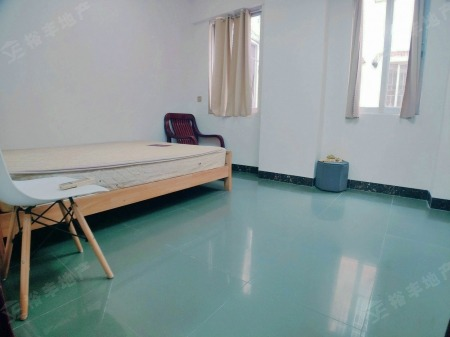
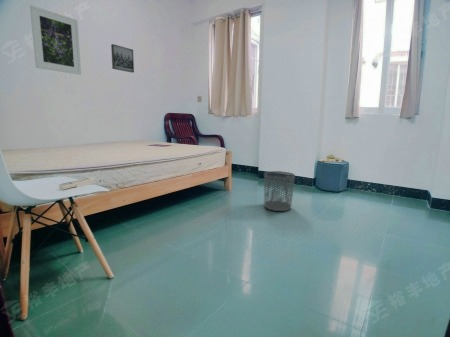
+ waste bin [263,170,296,212]
+ wall art [110,43,135,74]
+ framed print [29,4,82,76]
